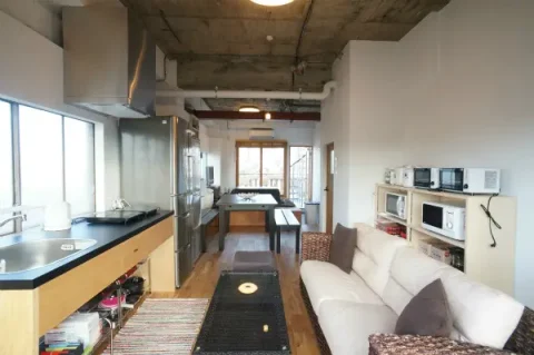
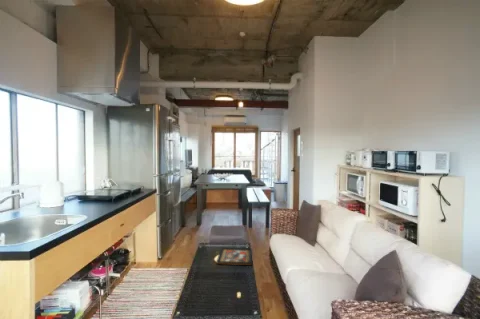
+ decorative tray [215,247,253,266]
